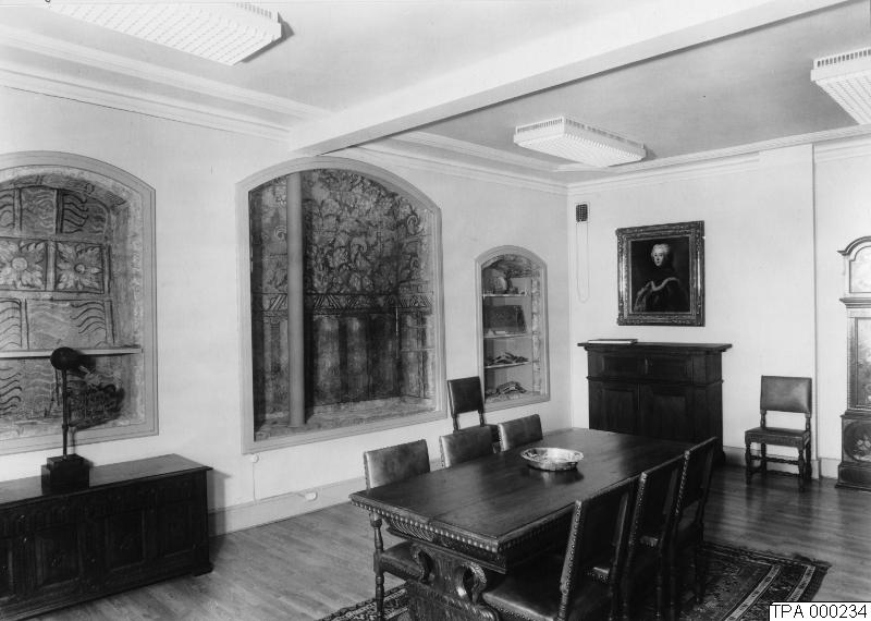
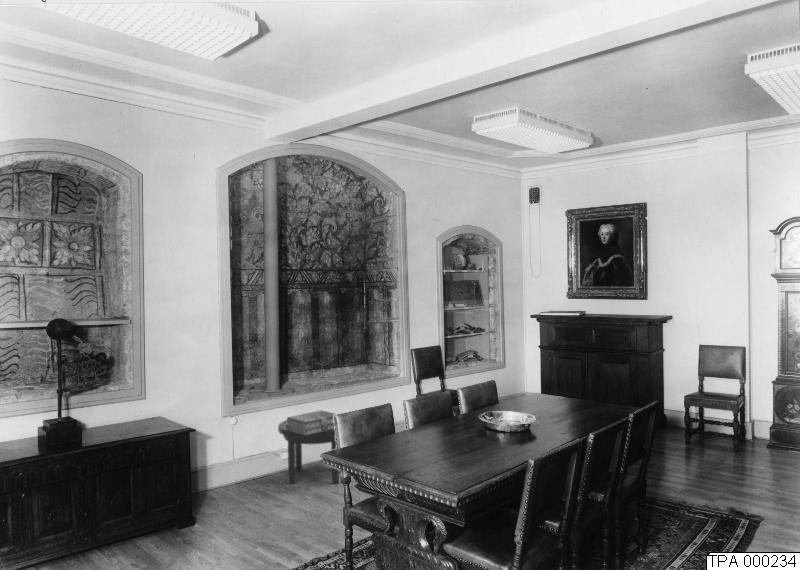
+ stack of books [285,409,336,435]
+ side table [277,419,340,485]
